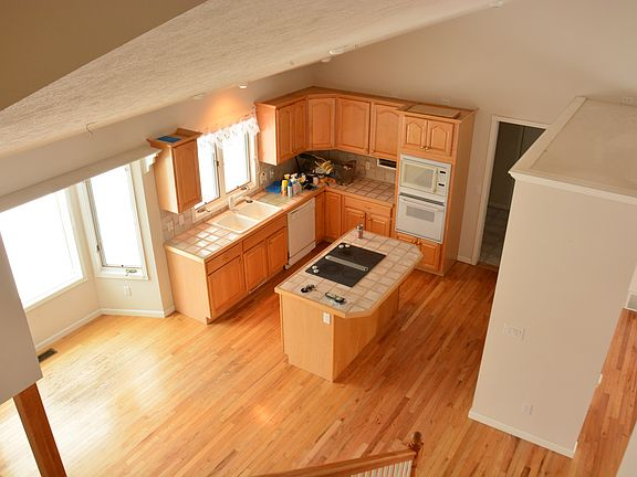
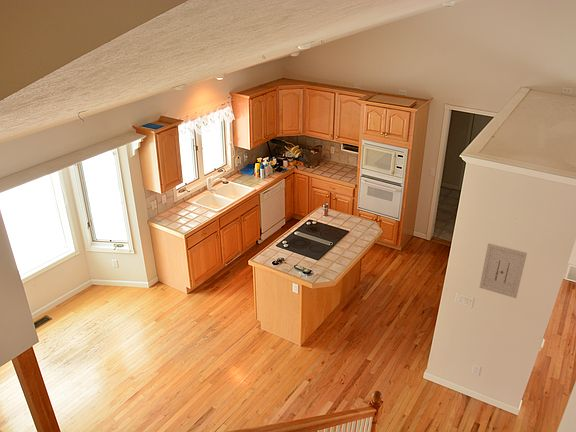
+ wall art [479,242,528,299]
